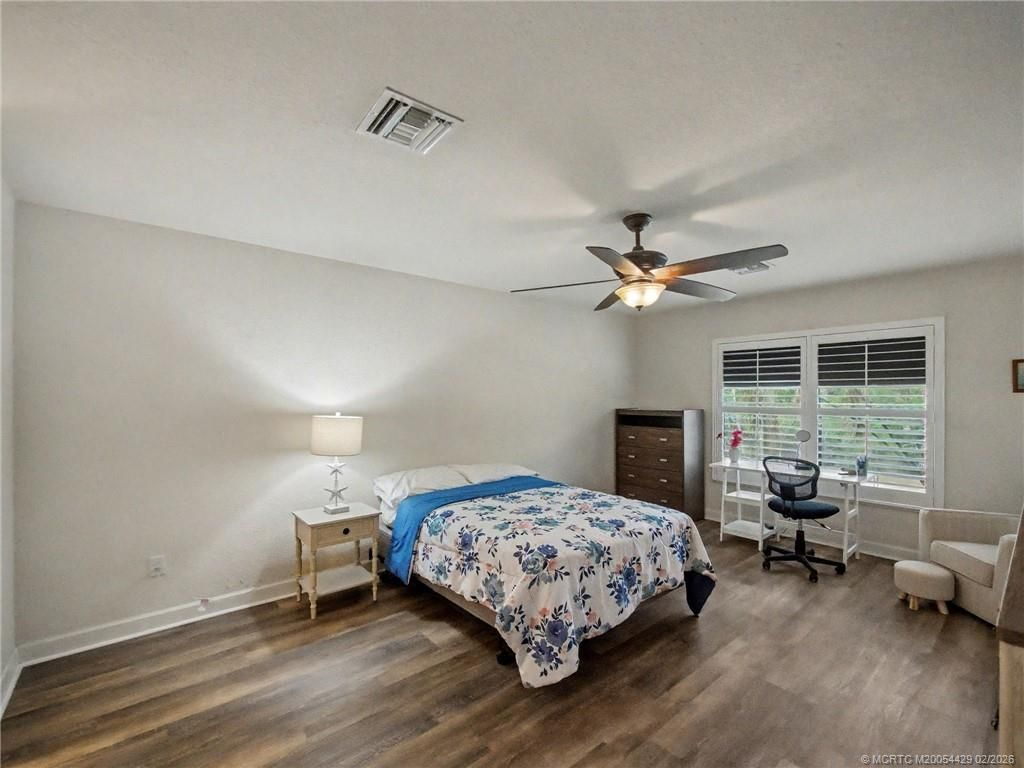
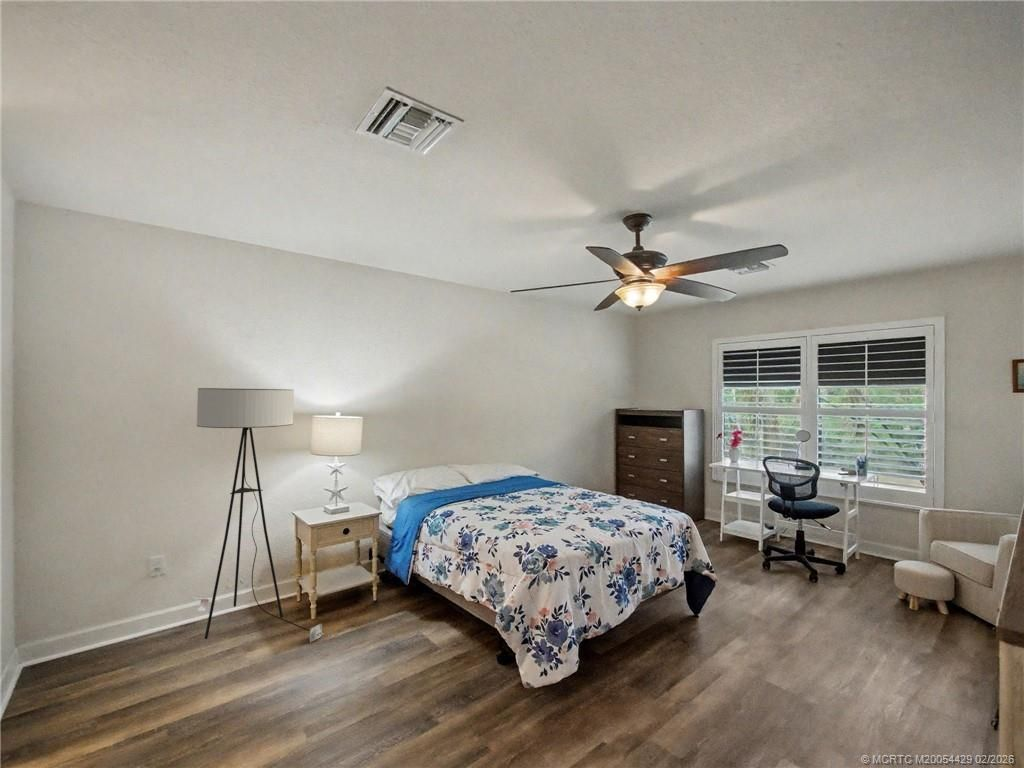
+ floor lamp [196,387,325,643]
